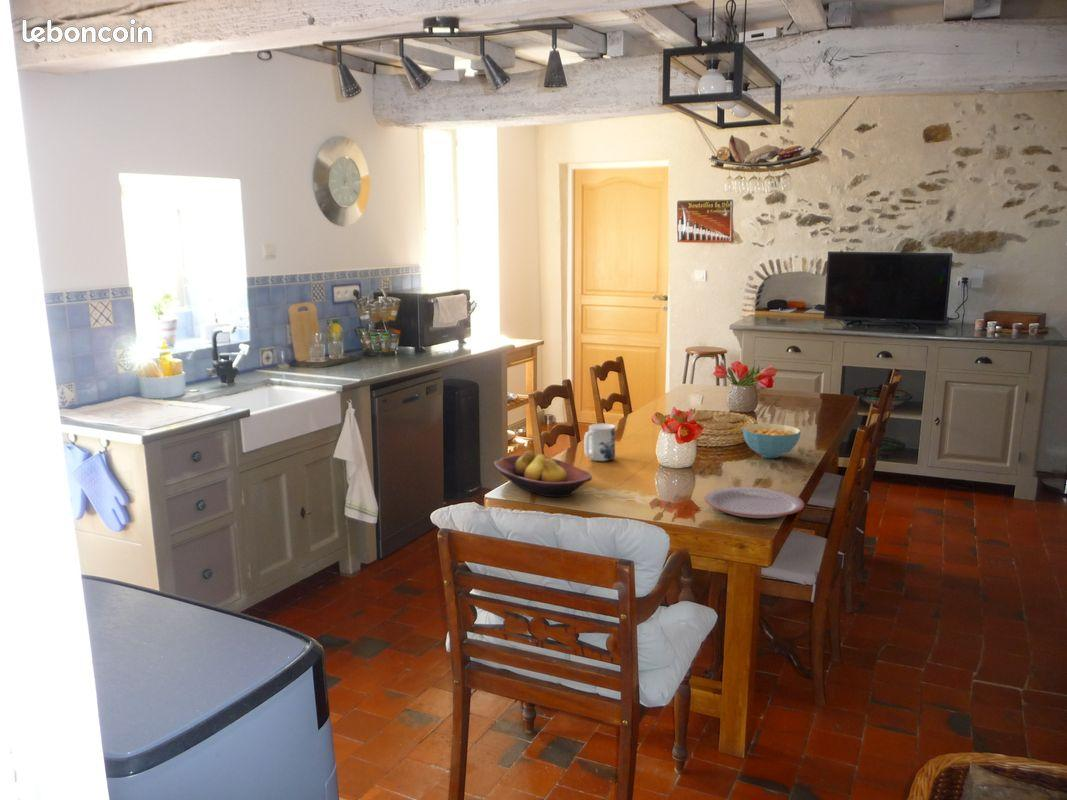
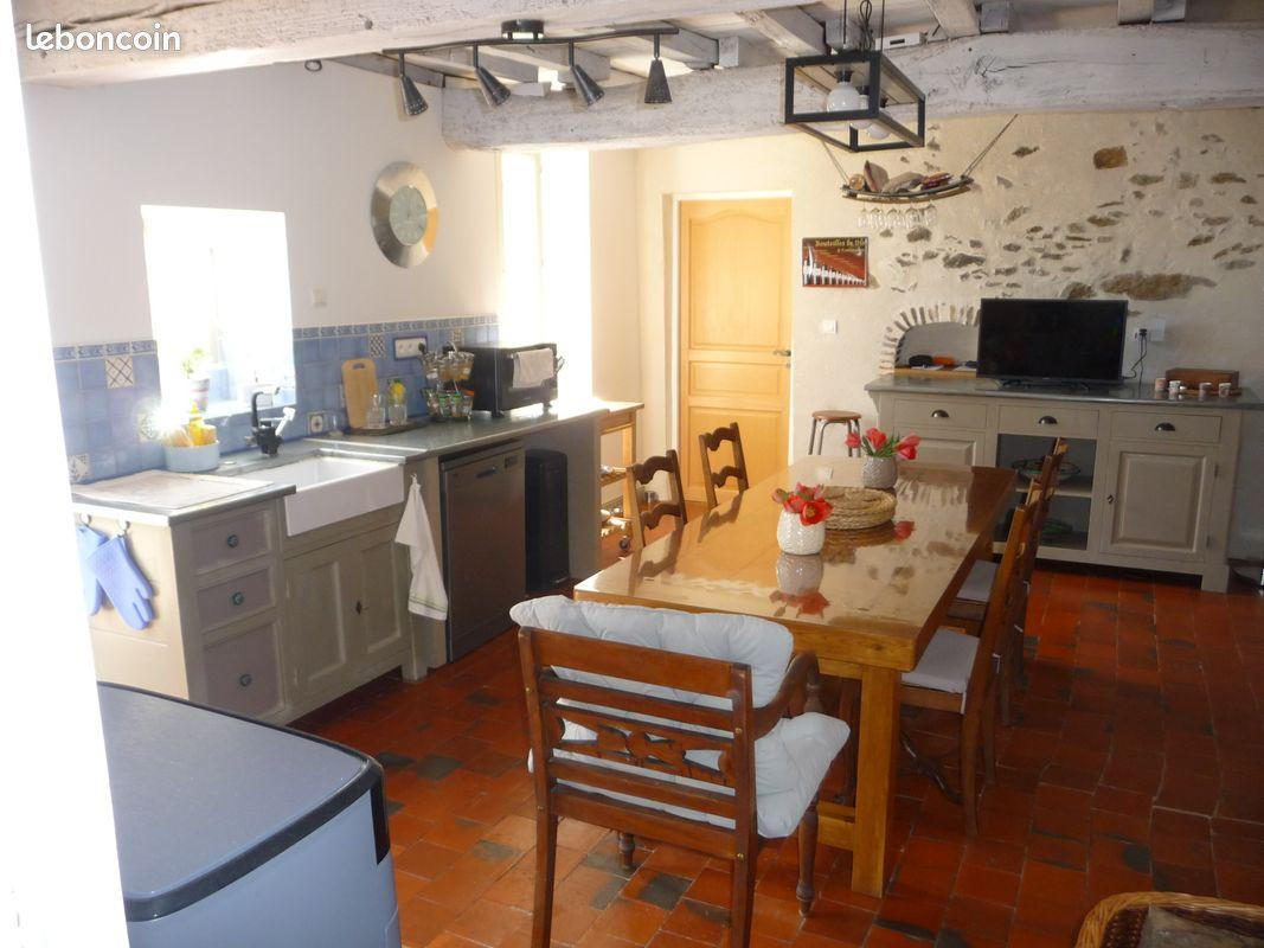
- mug [583,423,616,462]
- fruit bowl [493,450,593,498]
- plate [704,486,805,519]
- cereal bowl [742,423,802,459]
